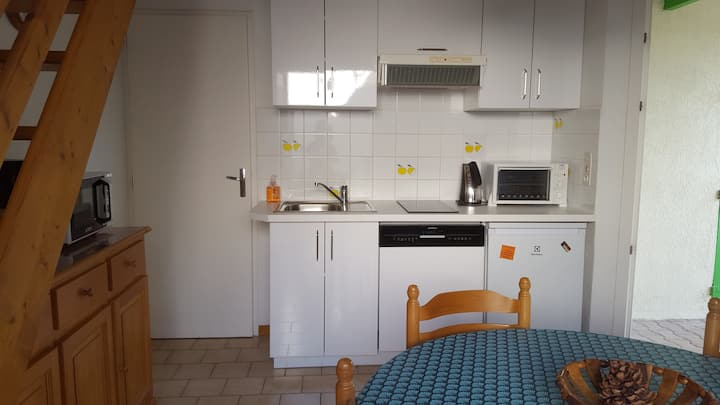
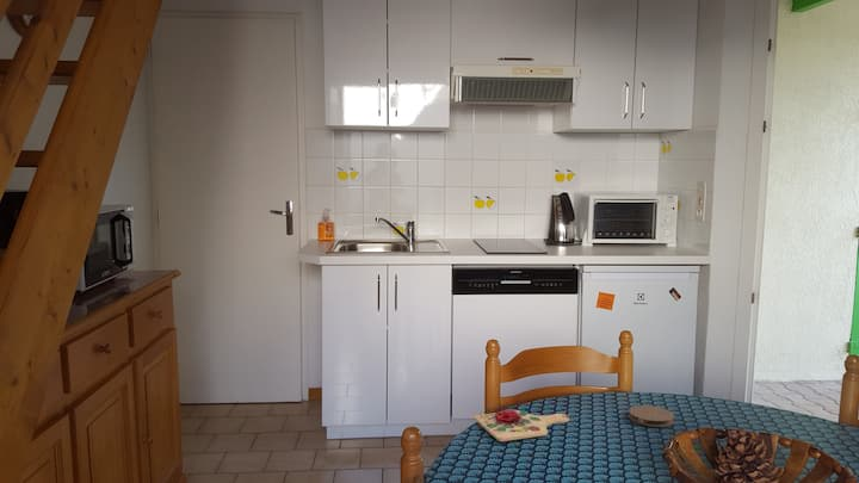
+ cutting board [474,409,570,442]
+ coaster [628,404,675,428]
